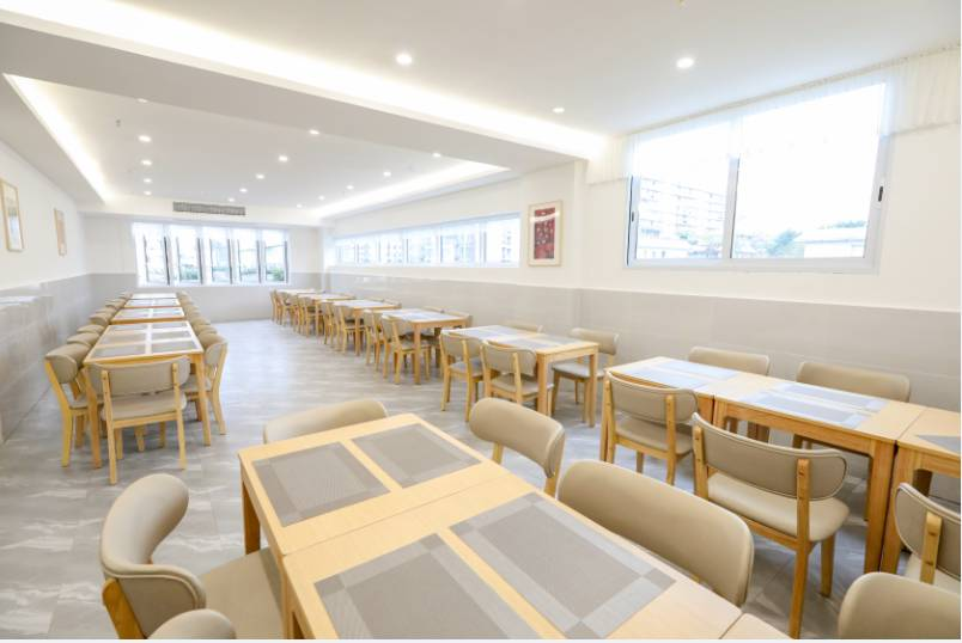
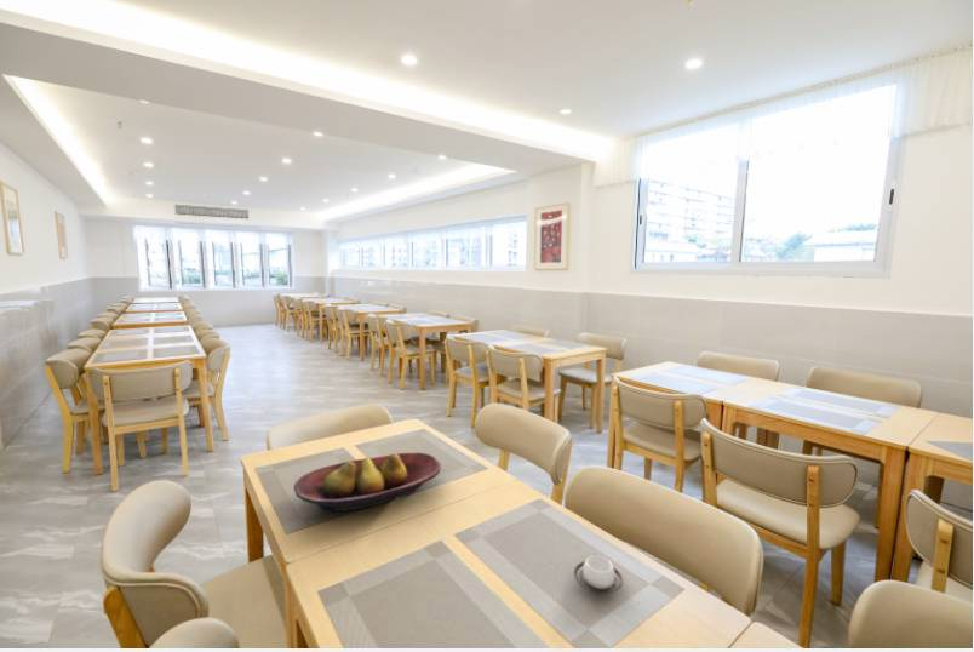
+ fruit bowl [293,451,442,513]
+ cup [573,553,624,595]
